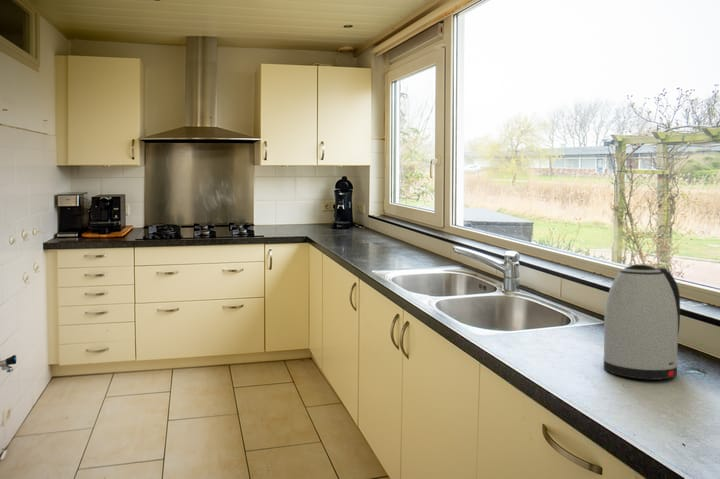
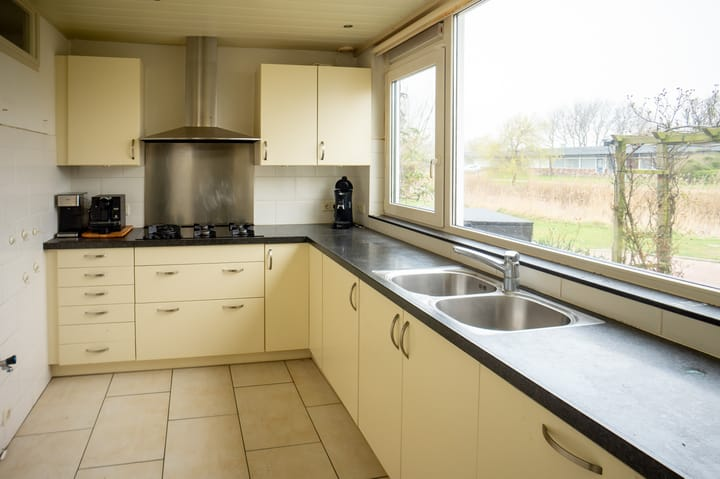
- kettle [602,264,681,381]
